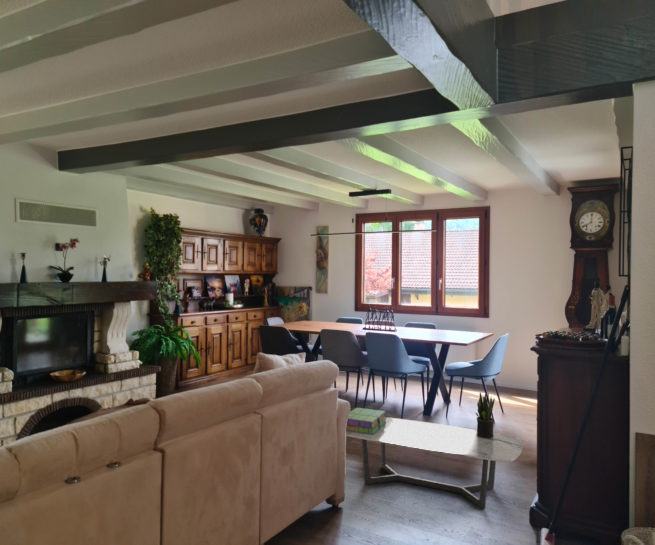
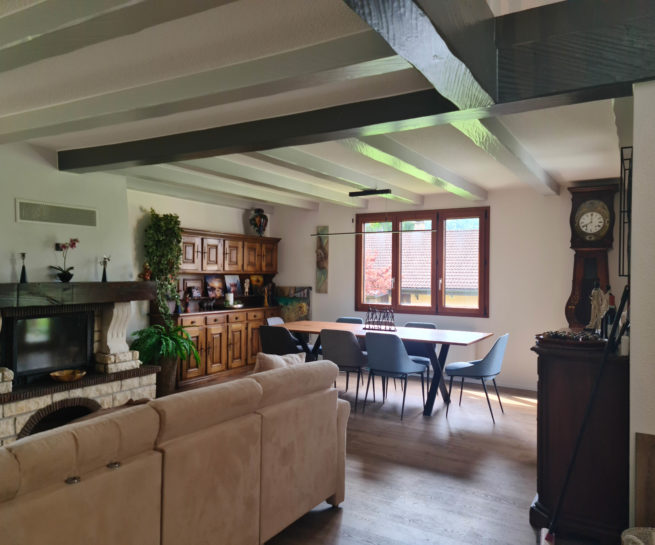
- stack of books [345,407,387,435]
- potted plant [475,391,496,438]
- coffee table [345,416,524,510]
